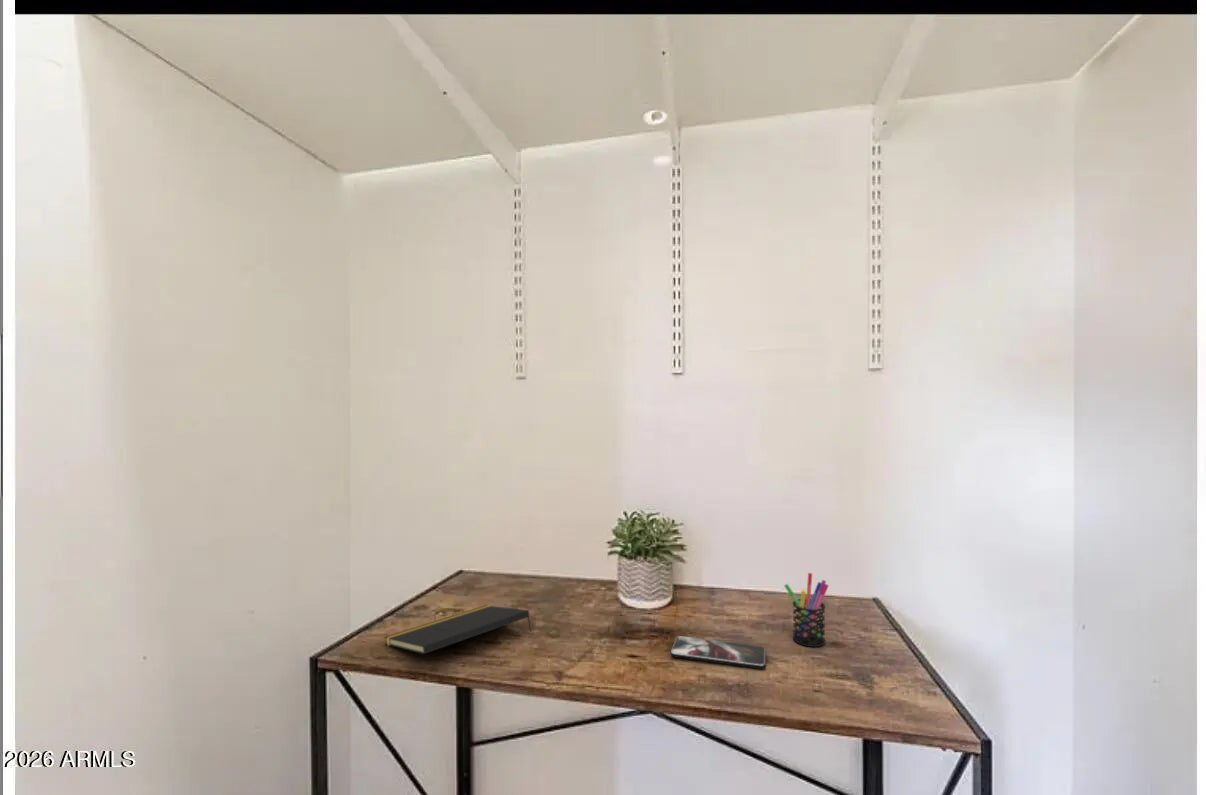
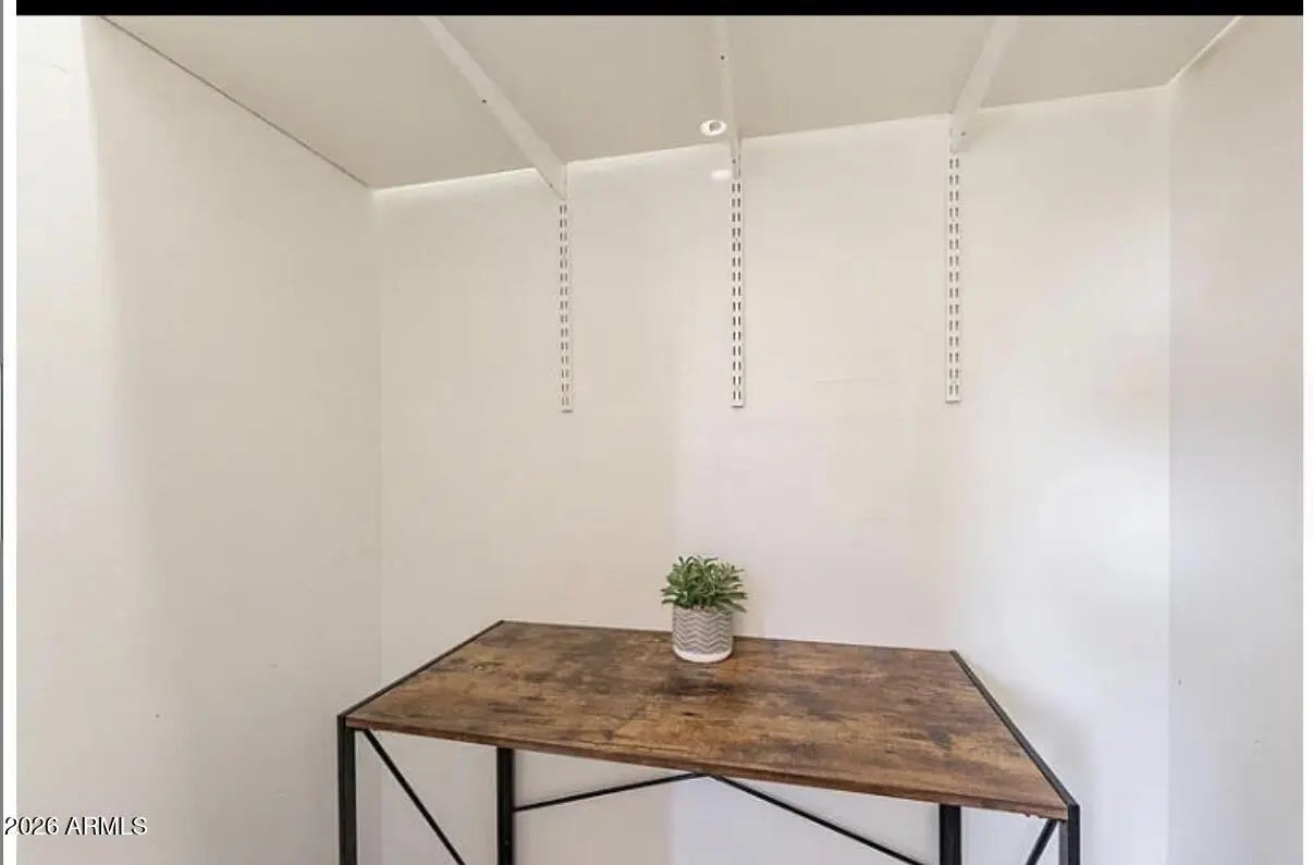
- pen holder [783,572,830,648]
- smartphone [670,635,767,670]
- notepad [384,604,532,655]
